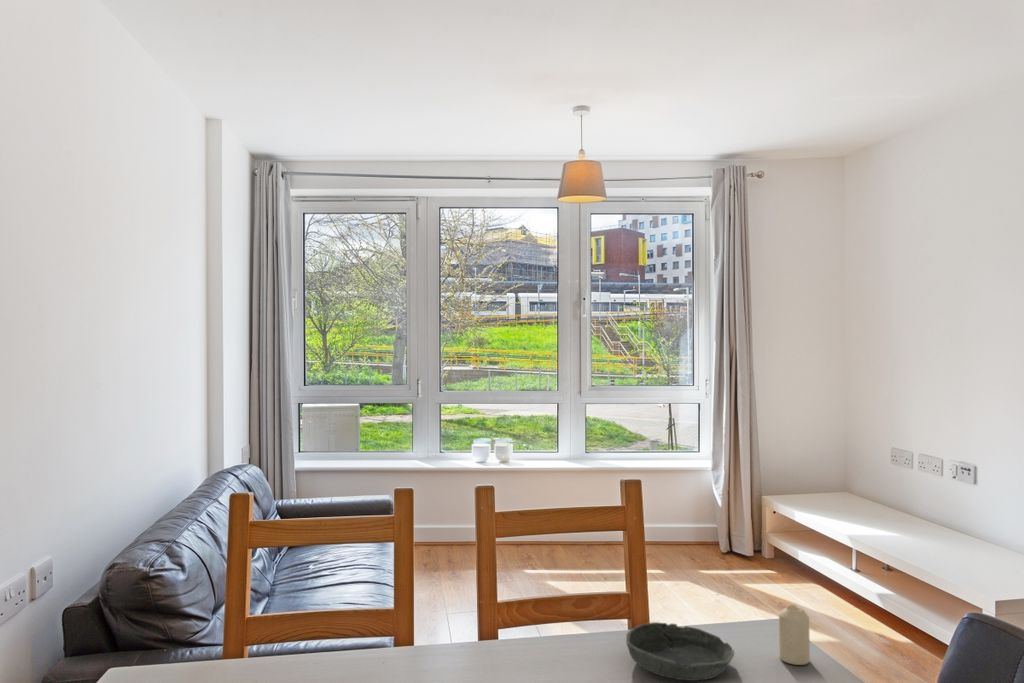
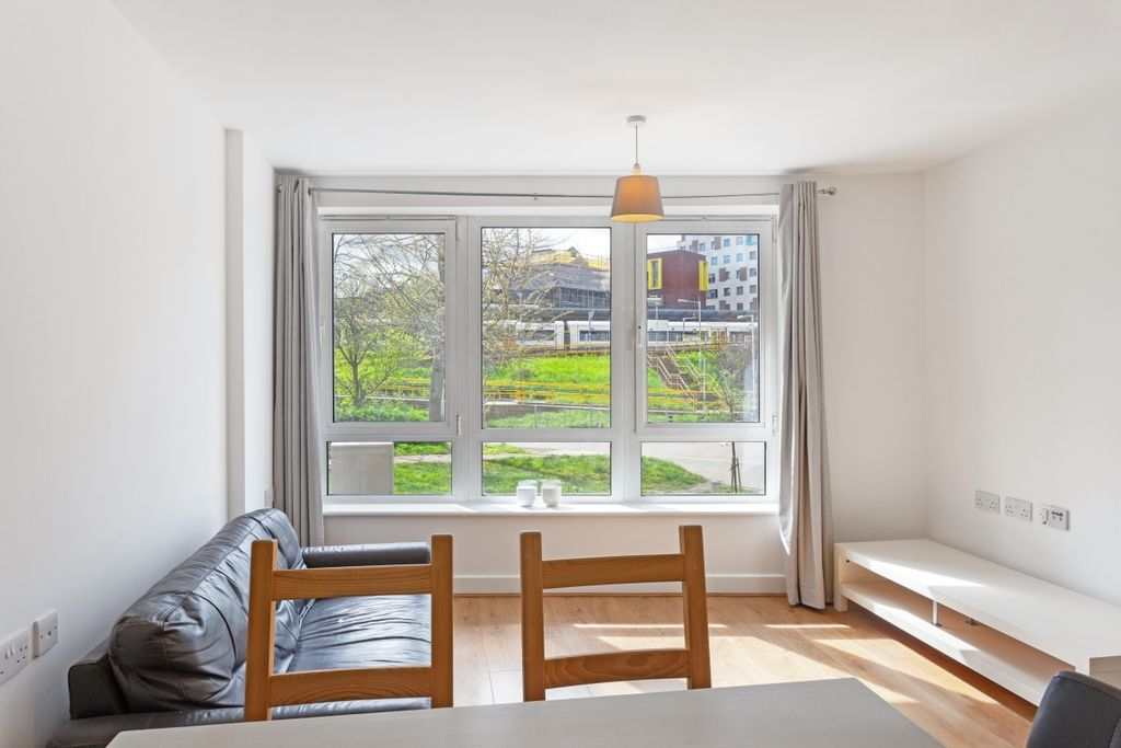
- bowl [625,621,735,682]
- candle [778,604,811,666]
